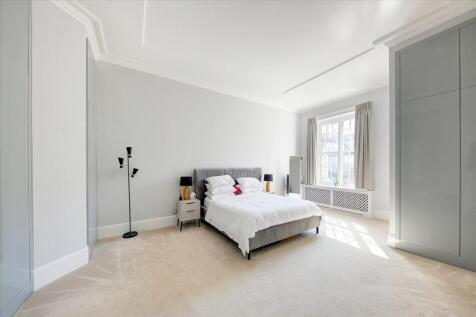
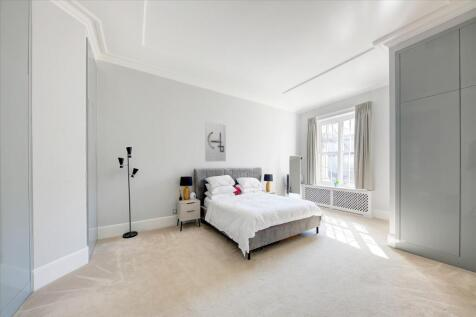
+ wall art [204,120,227,163]
